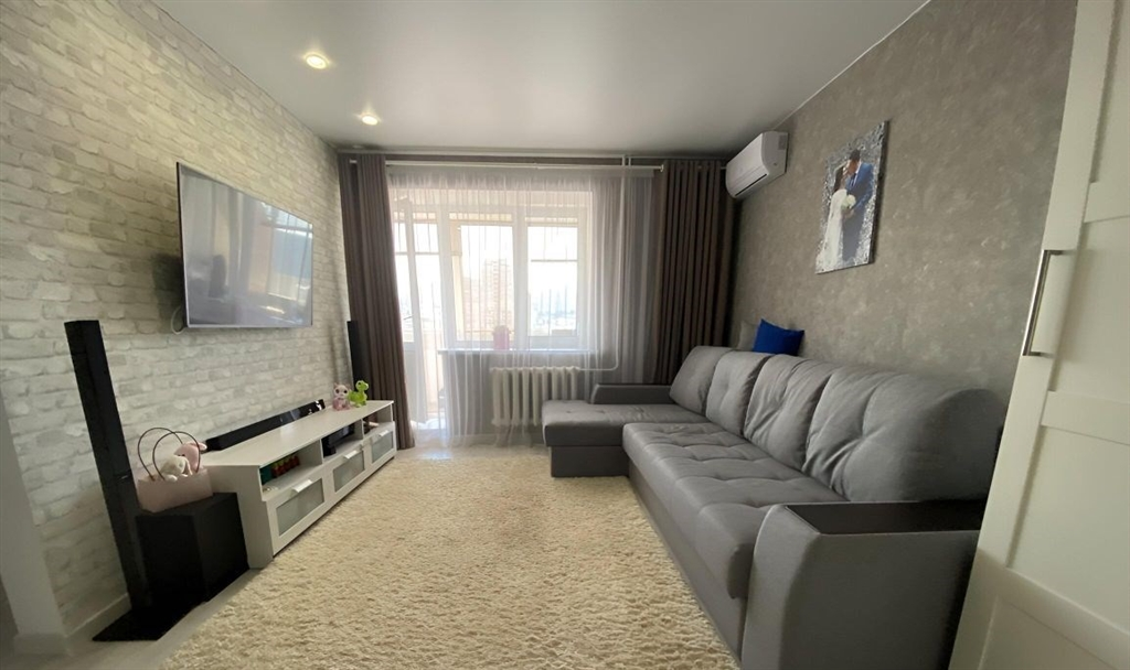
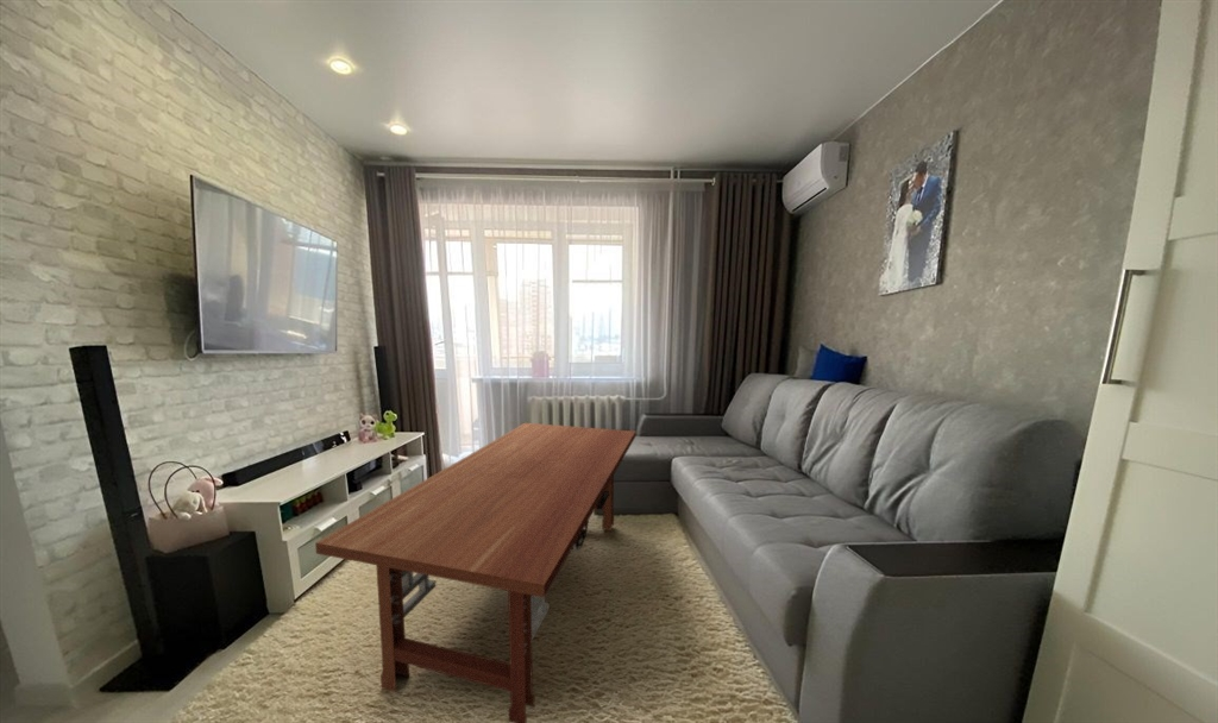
+ coffee table [314,422,636,723]
